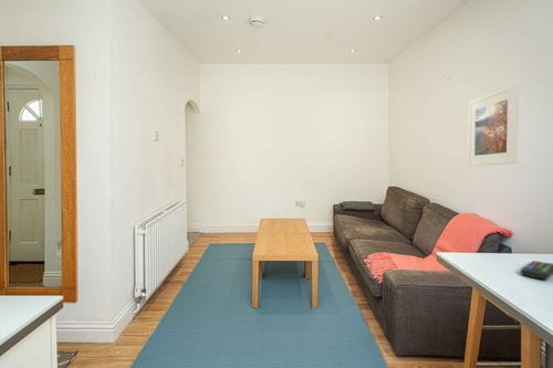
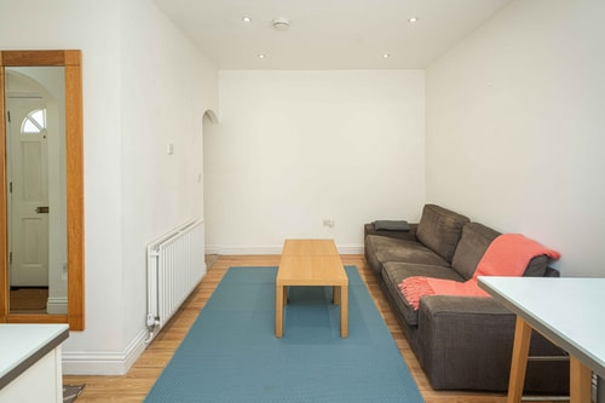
- remote control [520,260,553,281]
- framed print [467,83,520,167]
